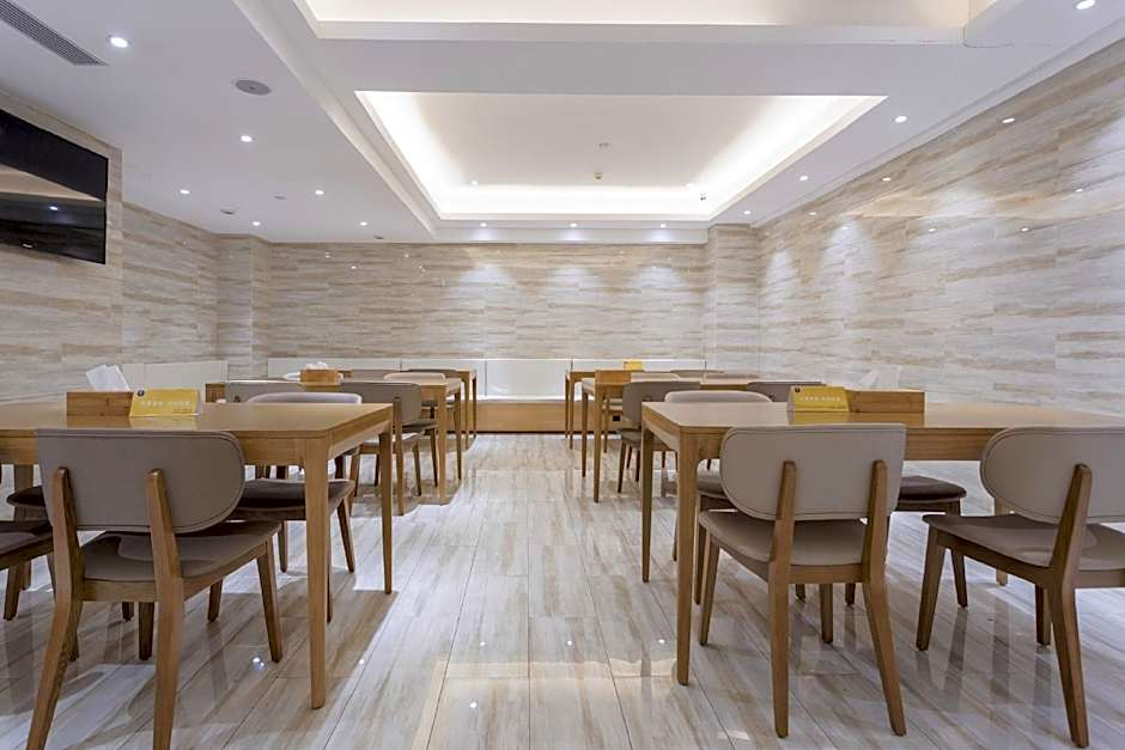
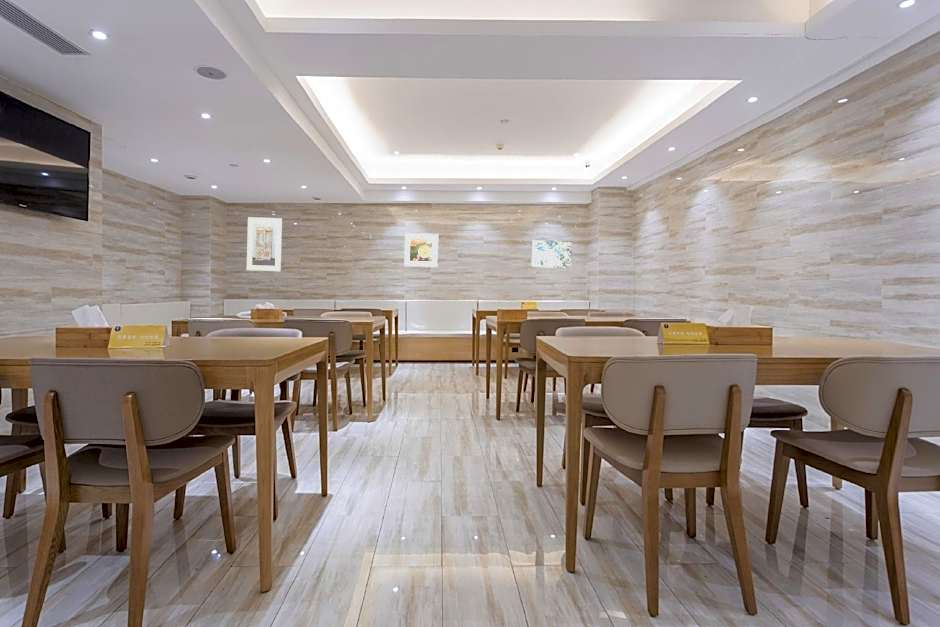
+ wall art [530,239,573,269]
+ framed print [403,232,439,268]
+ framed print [246,216,283,272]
